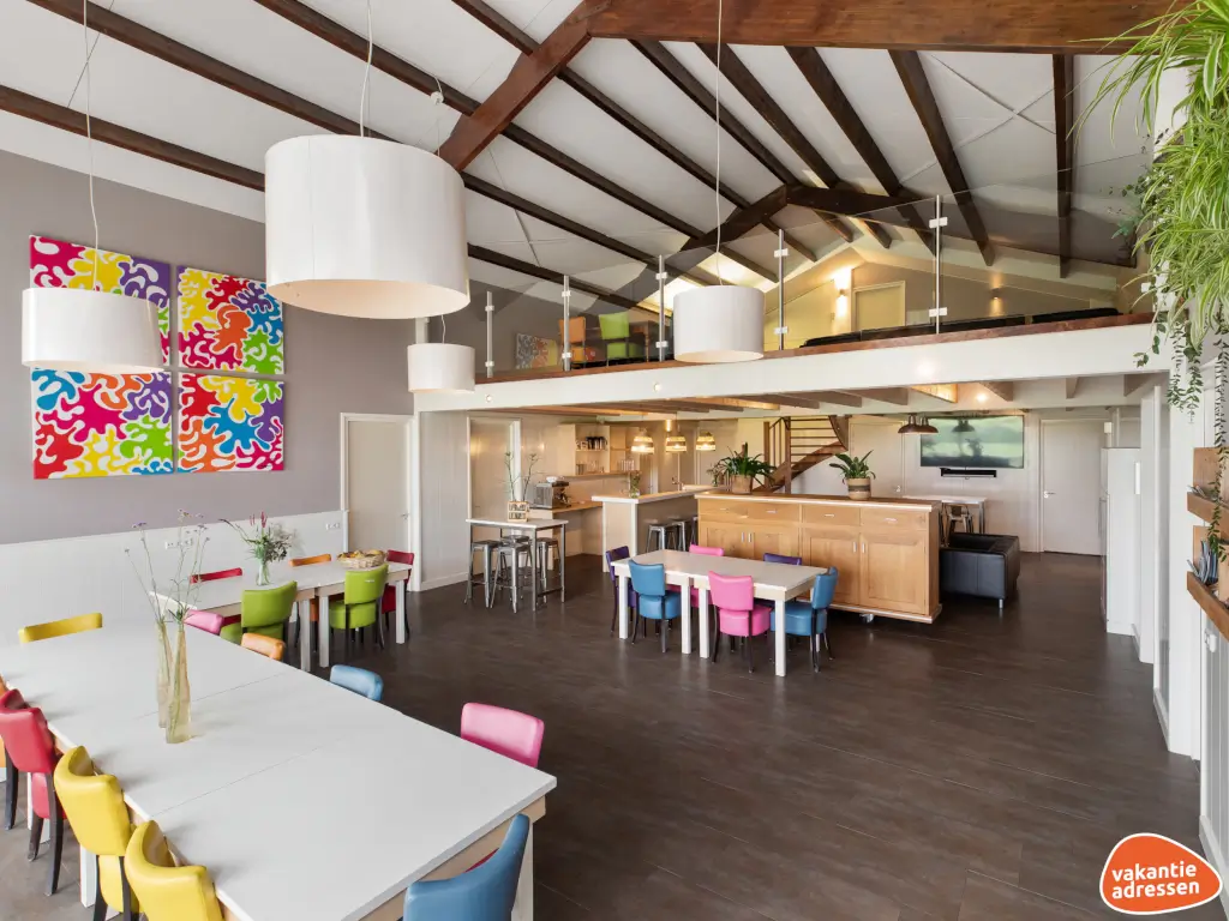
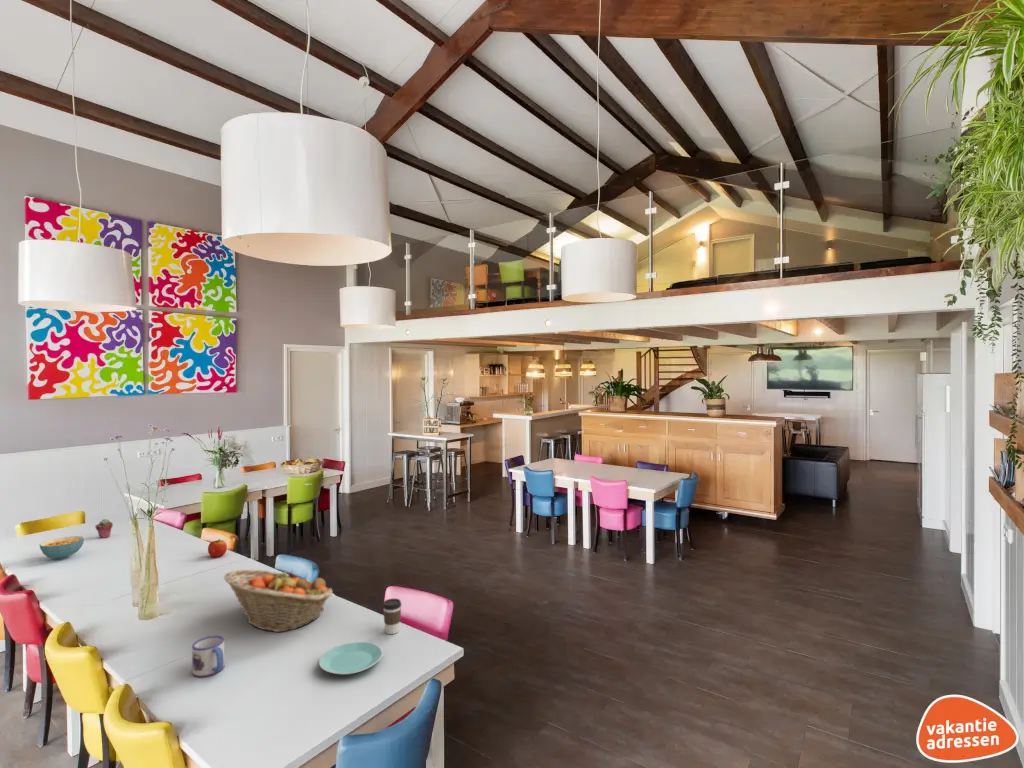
+ mug [191,634,225,678]
+ apple [207,538,228,558]
+ fruit basket [223,569,334,633]
+ potted succulent [94,518,114,539]
+ plate [318,641,384,676]
+ cereal bowl [38,535,85,560]
+ coffee cup [382,598,403,635]
